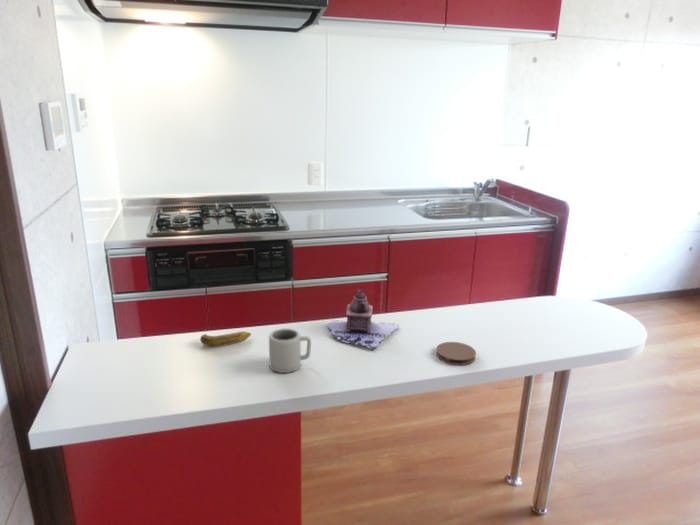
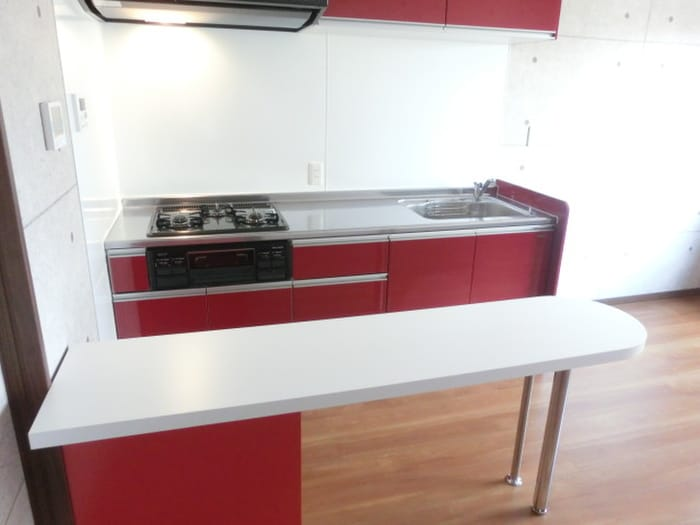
- teapot [325,289,400,351]
- coaster [435,341,477,366]
- banana [199,330,252,348]
- cup [268,327,312,374]
